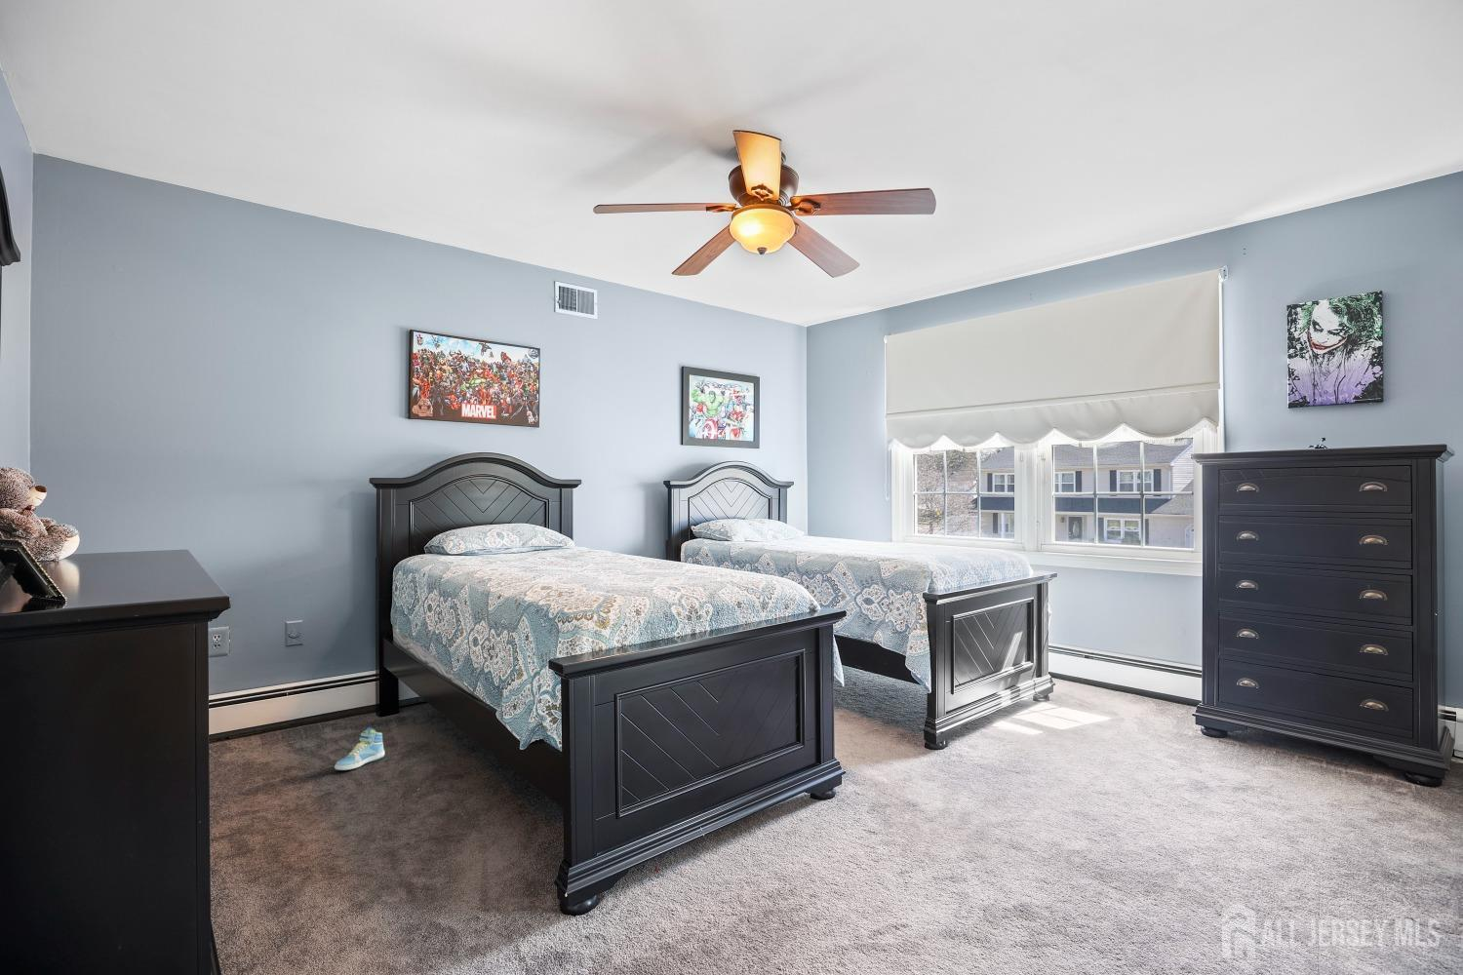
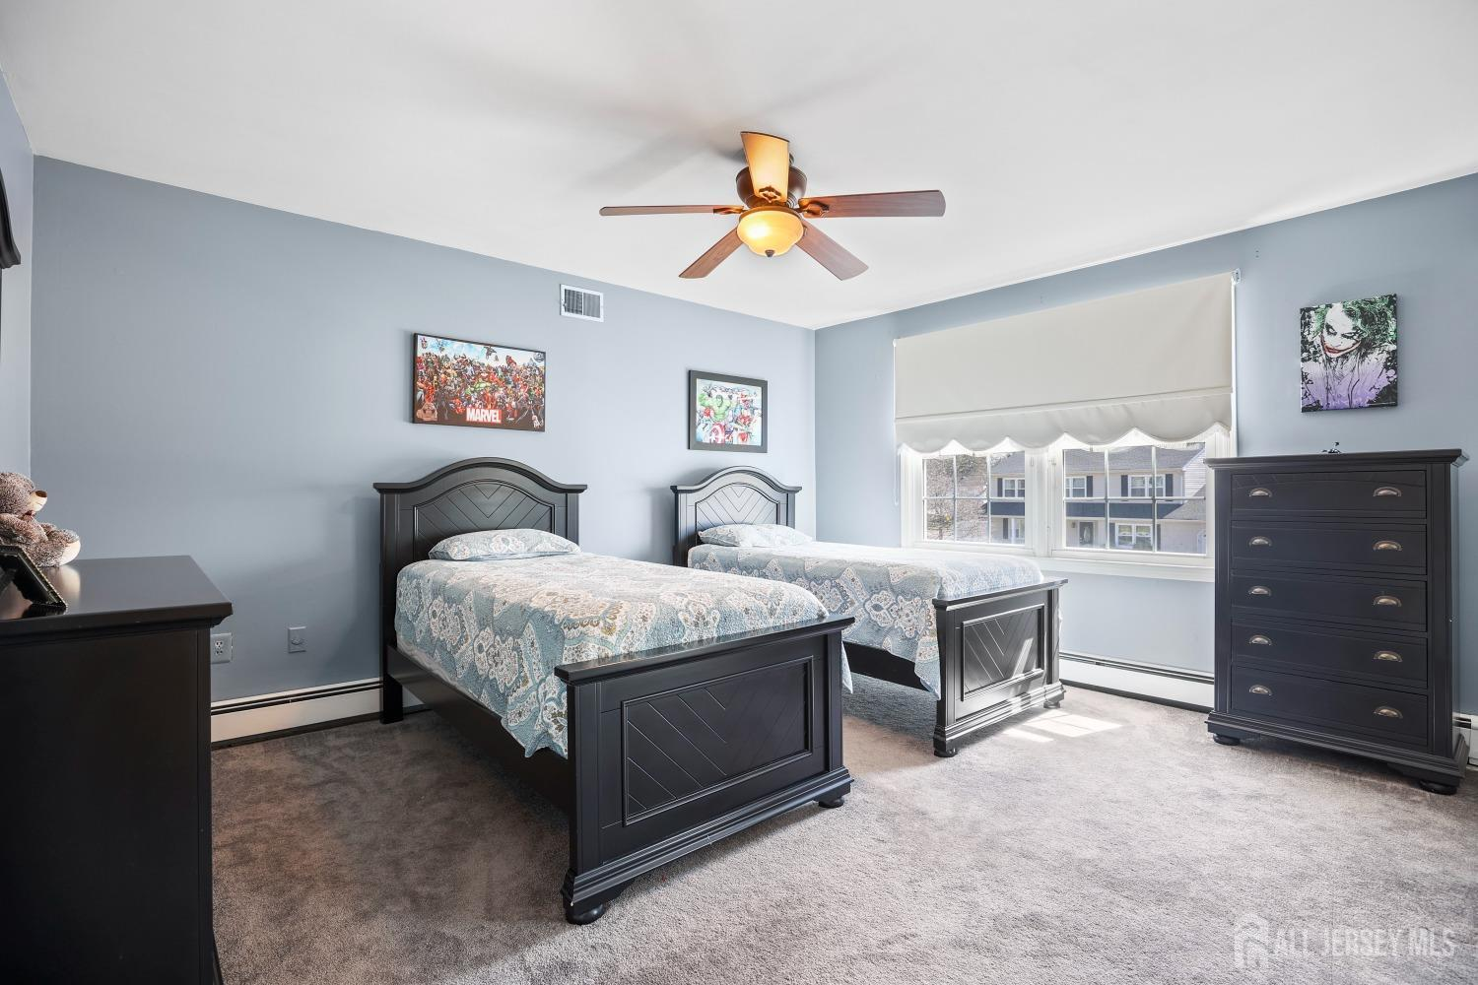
- sneaker [333,727,385,772]
